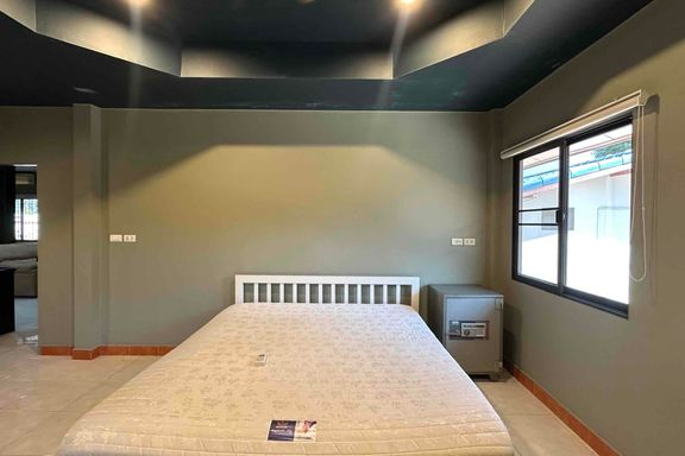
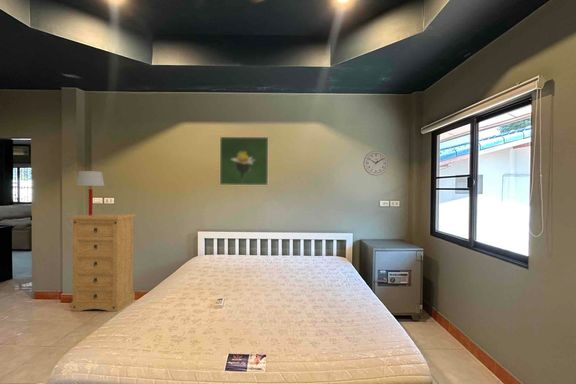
+ wall clock [362,150,389,177]
+ table lamp [75,170,105,216]
+ dresser [69,213,137,312]
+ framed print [219,136,270,186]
